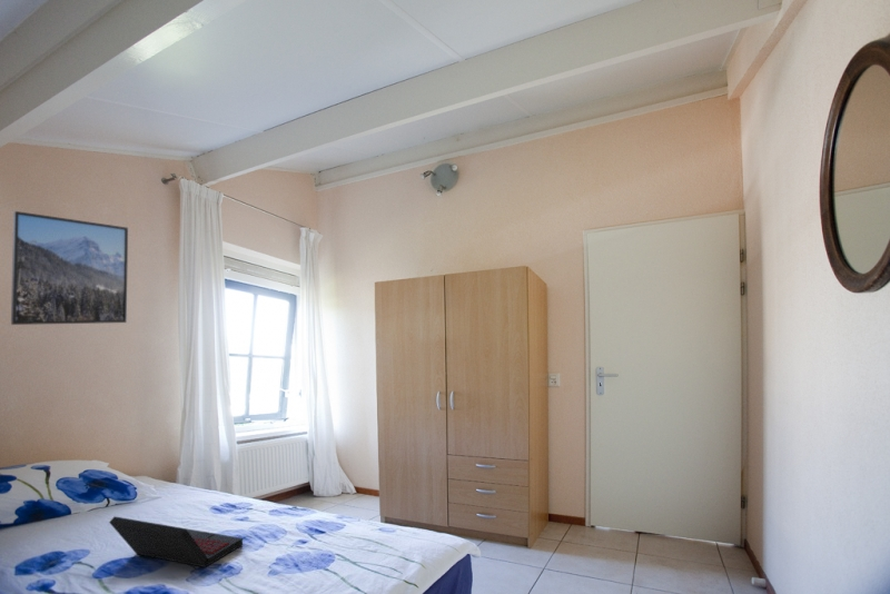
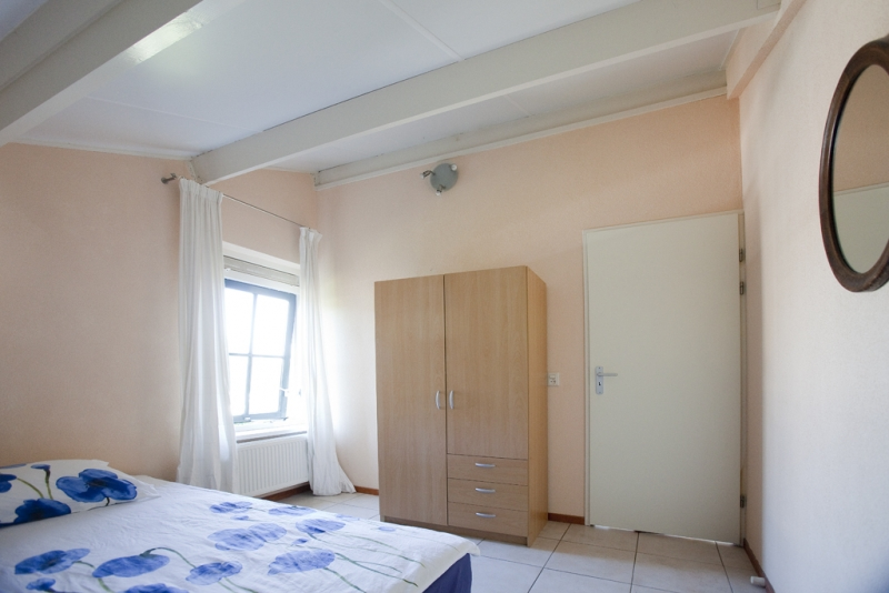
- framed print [10,210,129,326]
- laptop [108,515,244,568]
